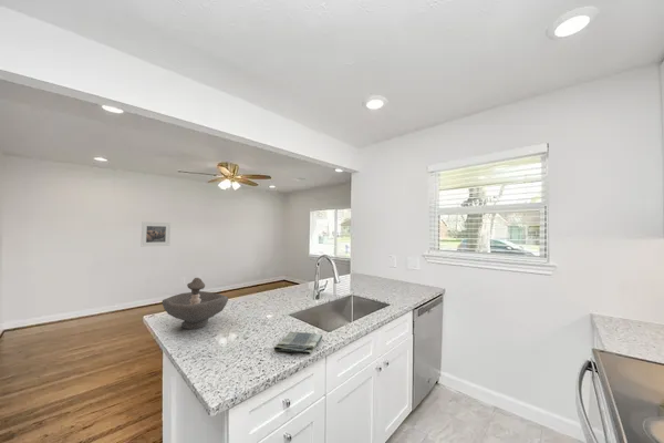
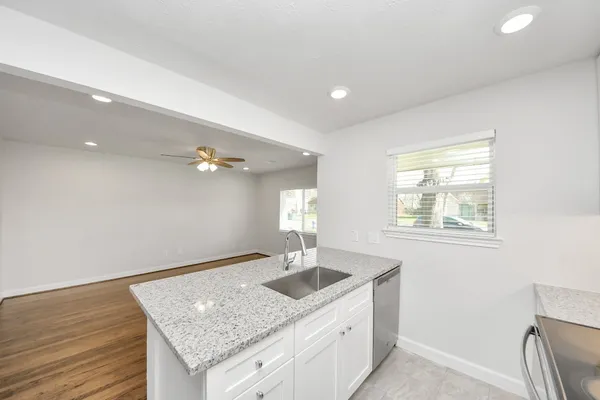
- decorative bowl [160,277,229,330]
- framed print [139,222,172,247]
- dish towel [273,331,323,357]
